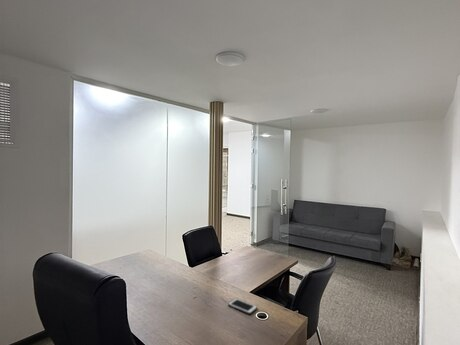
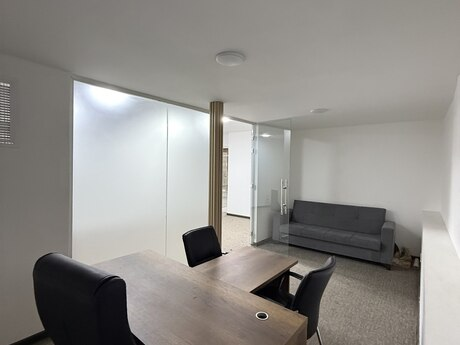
- cell phone [227,297,258,315]
